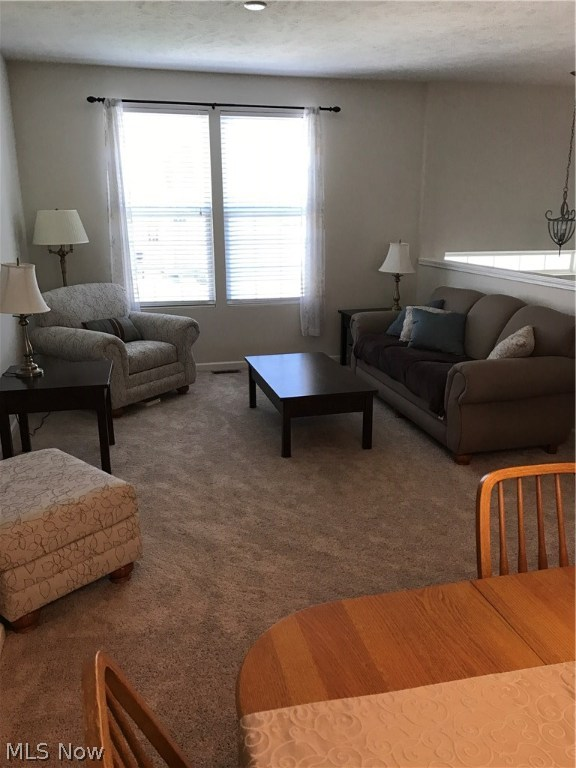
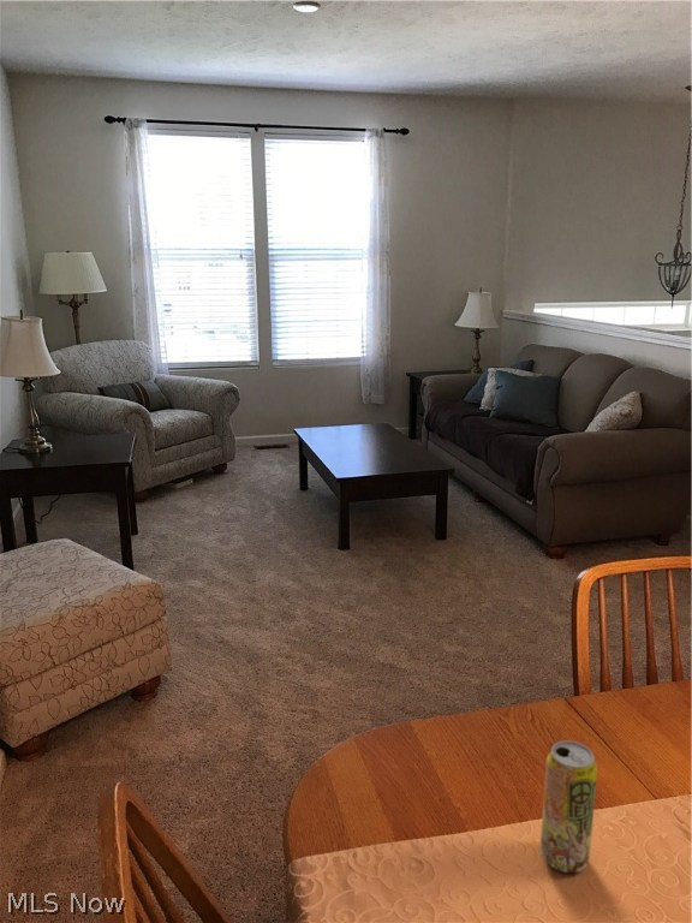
+ beverage can [539,740,598,874]
